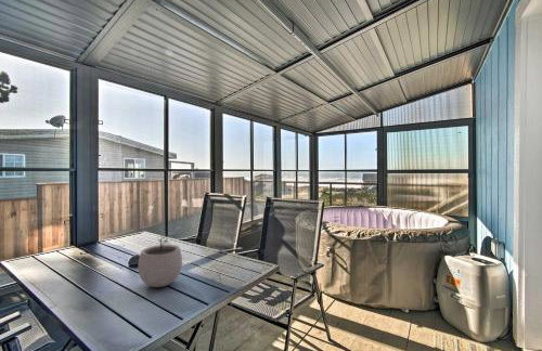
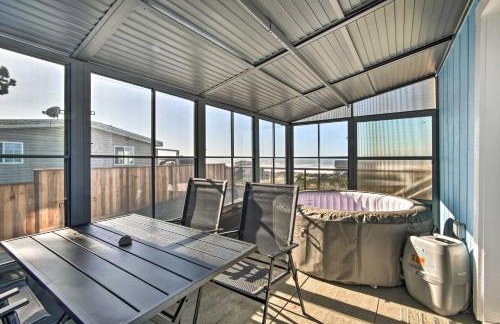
- plant pot [138,234,183,288]
